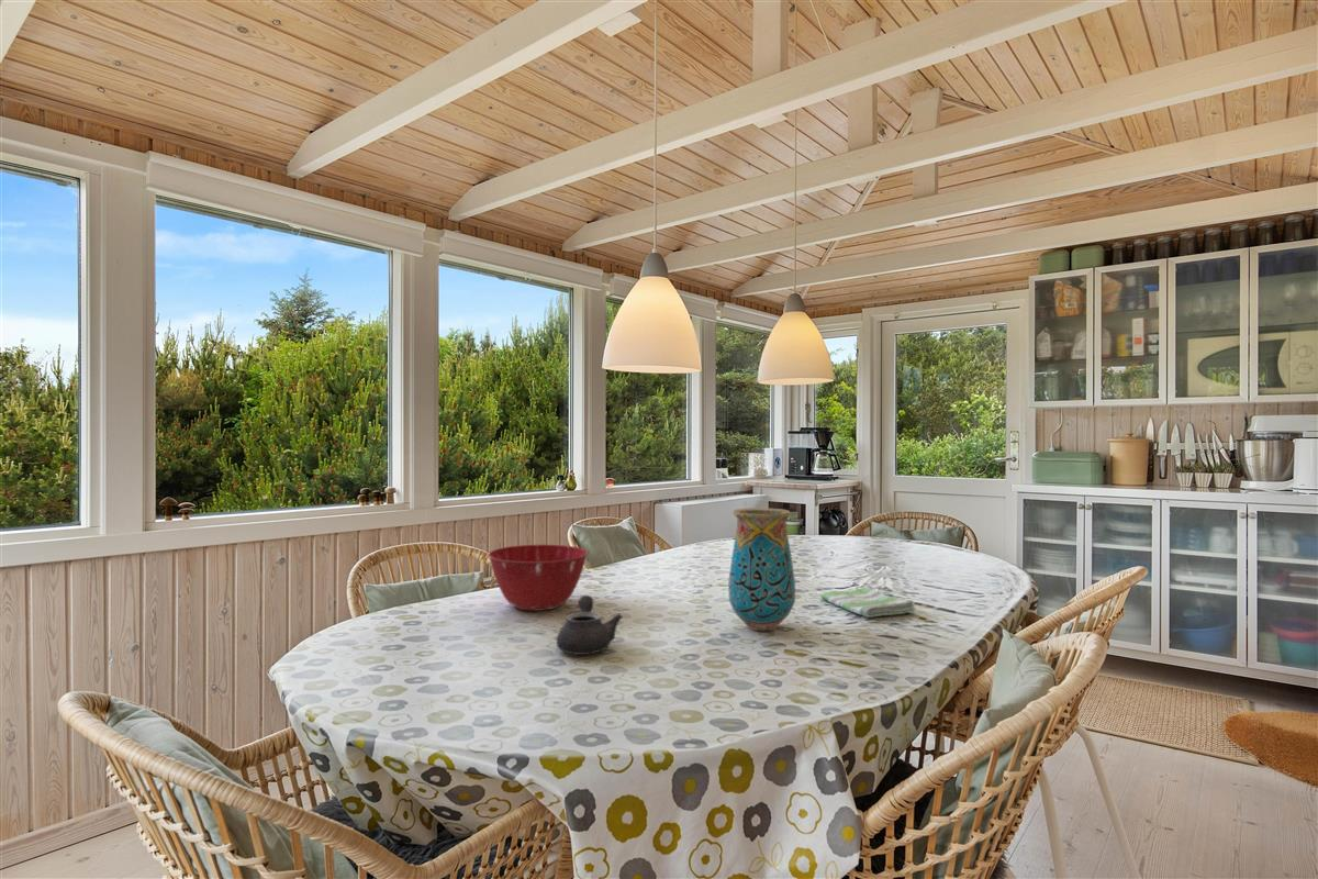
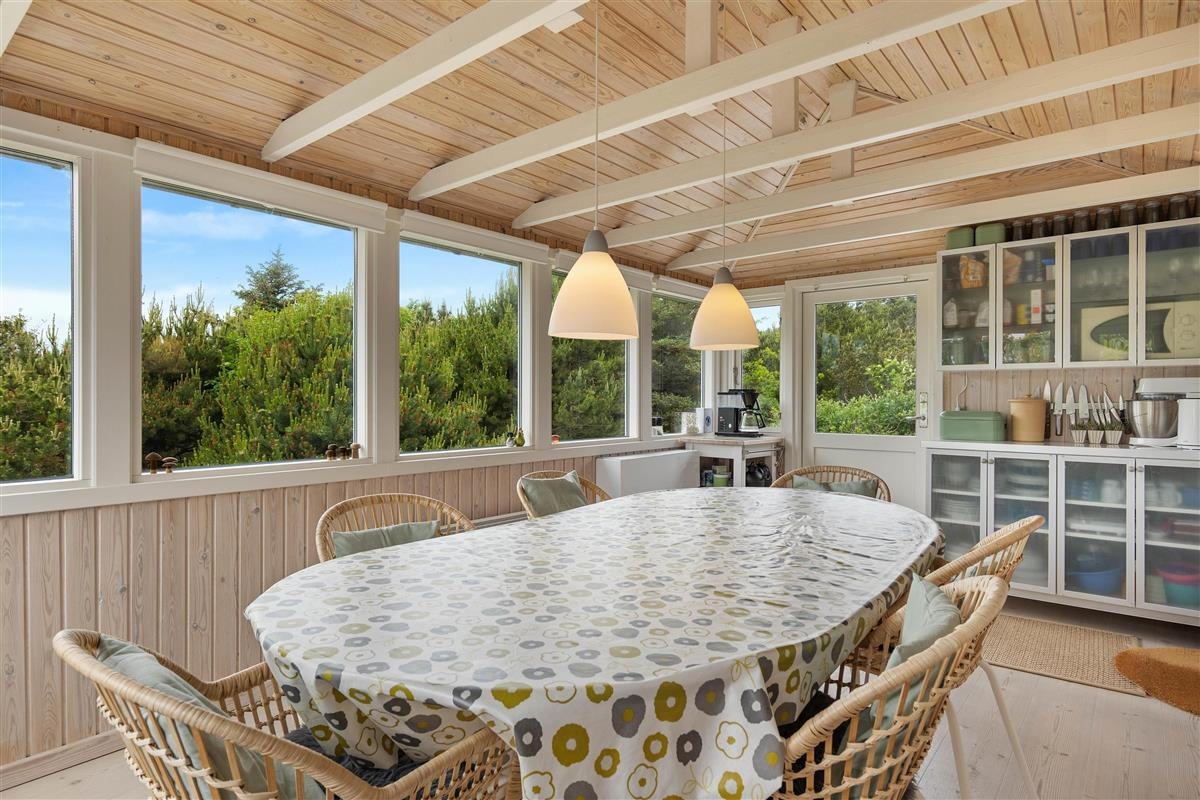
- vase [727,507,796,632]
- mixing bowl [487,544,589,612]
- dish towel [819,587,917,619]
- teapot [556,594,624,656]
